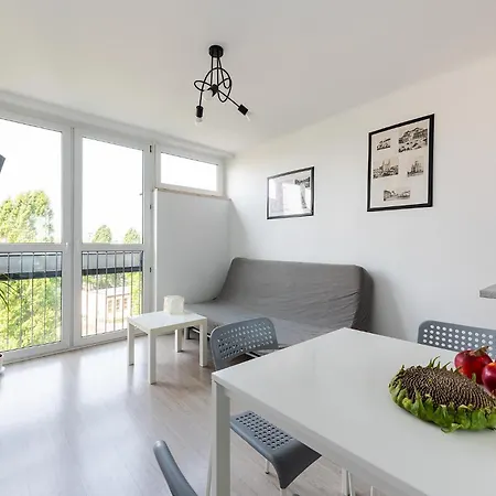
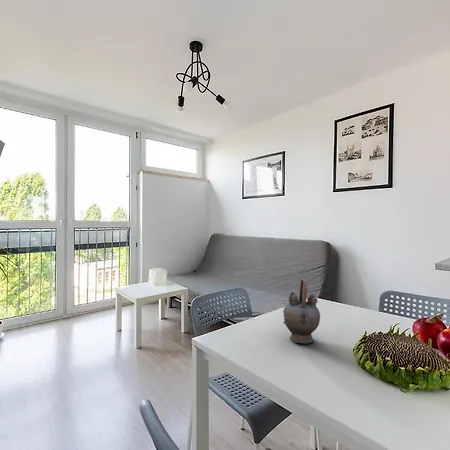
+ teapot [282,277,321,344]
